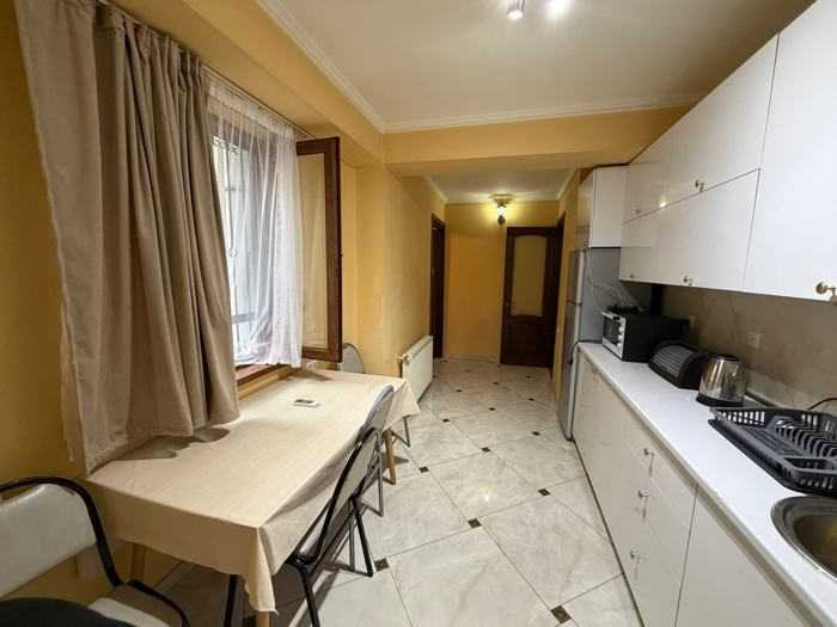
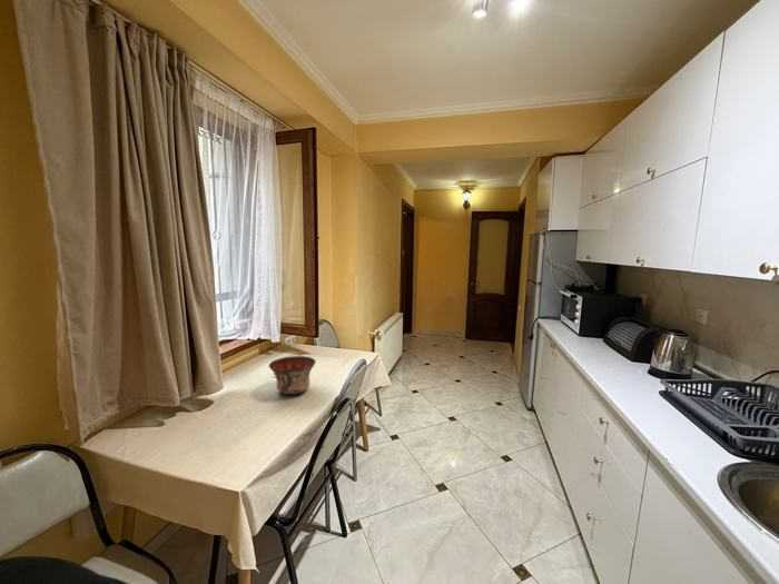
+ bowl [268,355,317,395]
